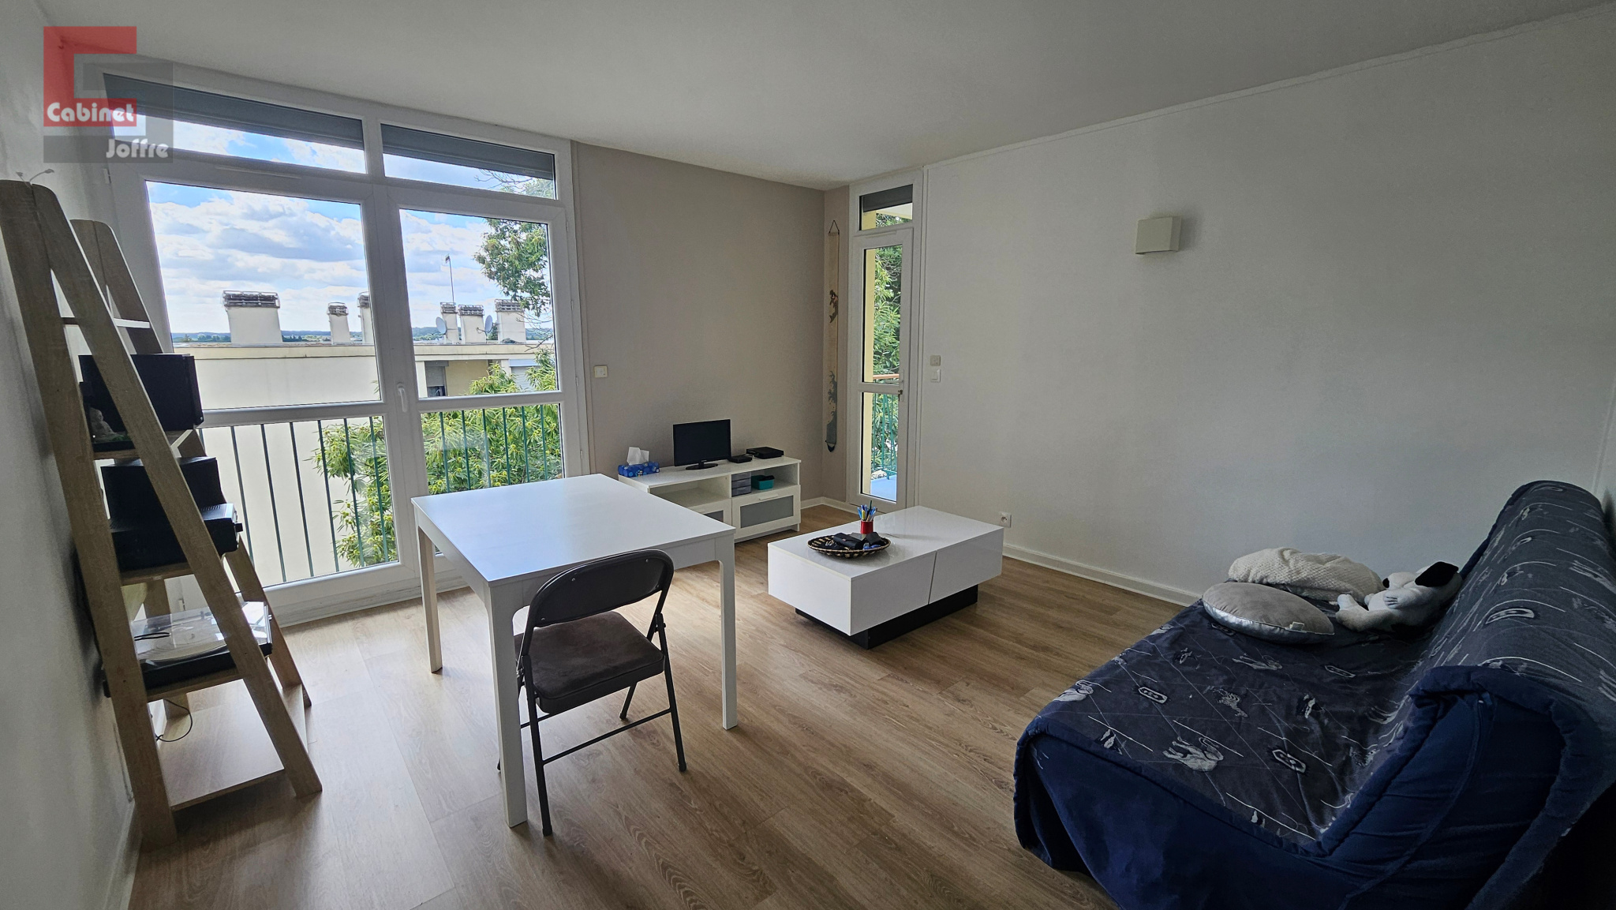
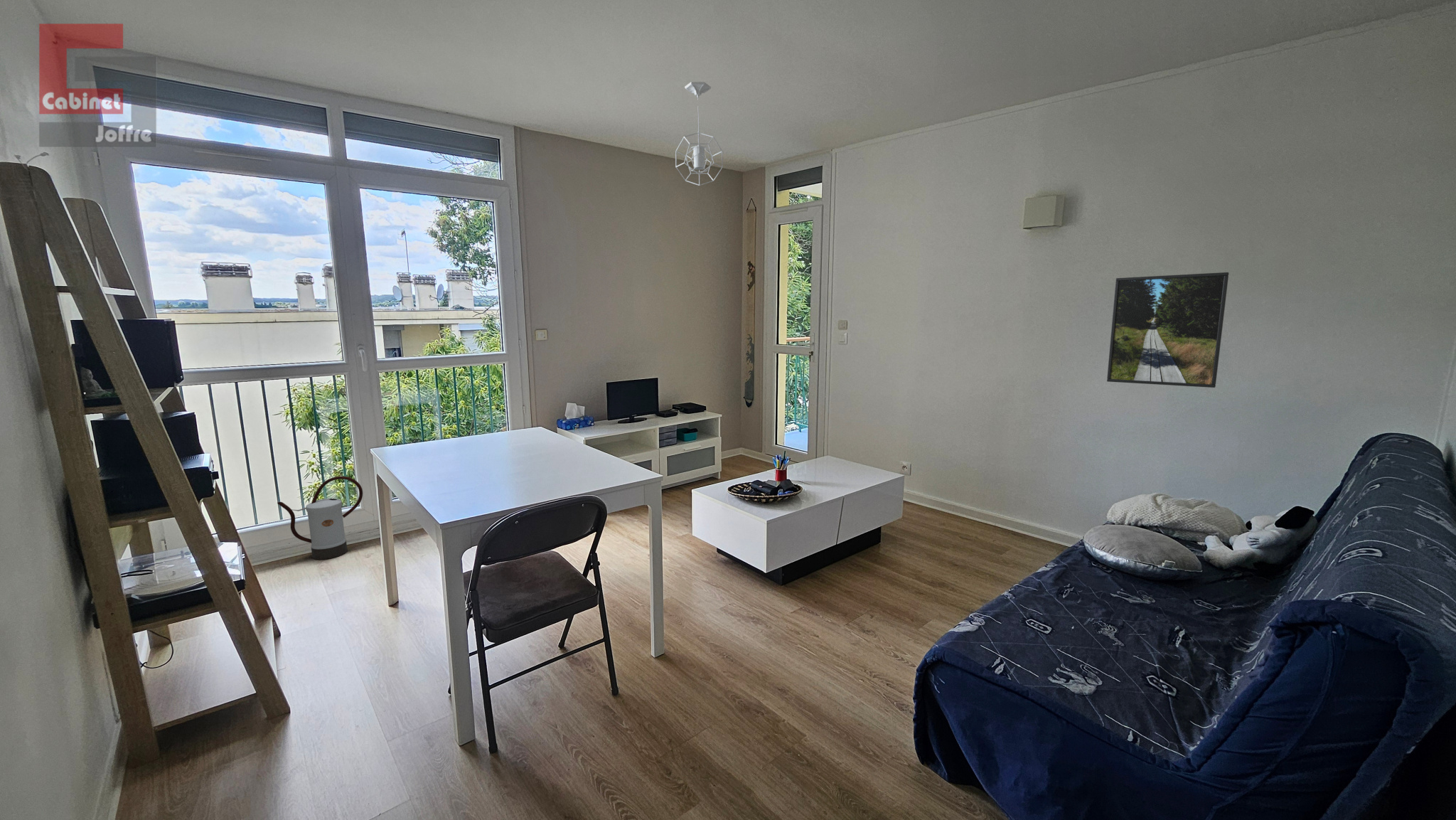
+ pendant light [675,81,724,186]
+ watering can [277,476,363,560]
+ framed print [1106,272,1229,388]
